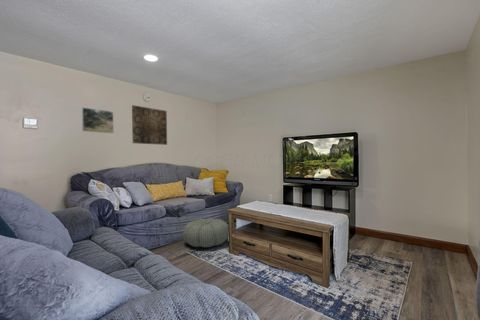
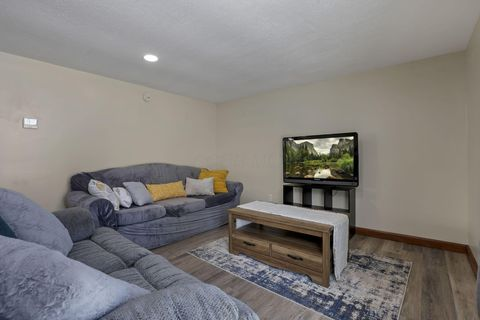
- pouf [182,217,230,248]
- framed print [81,107,115,134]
- wall art [131,104,168,146]
